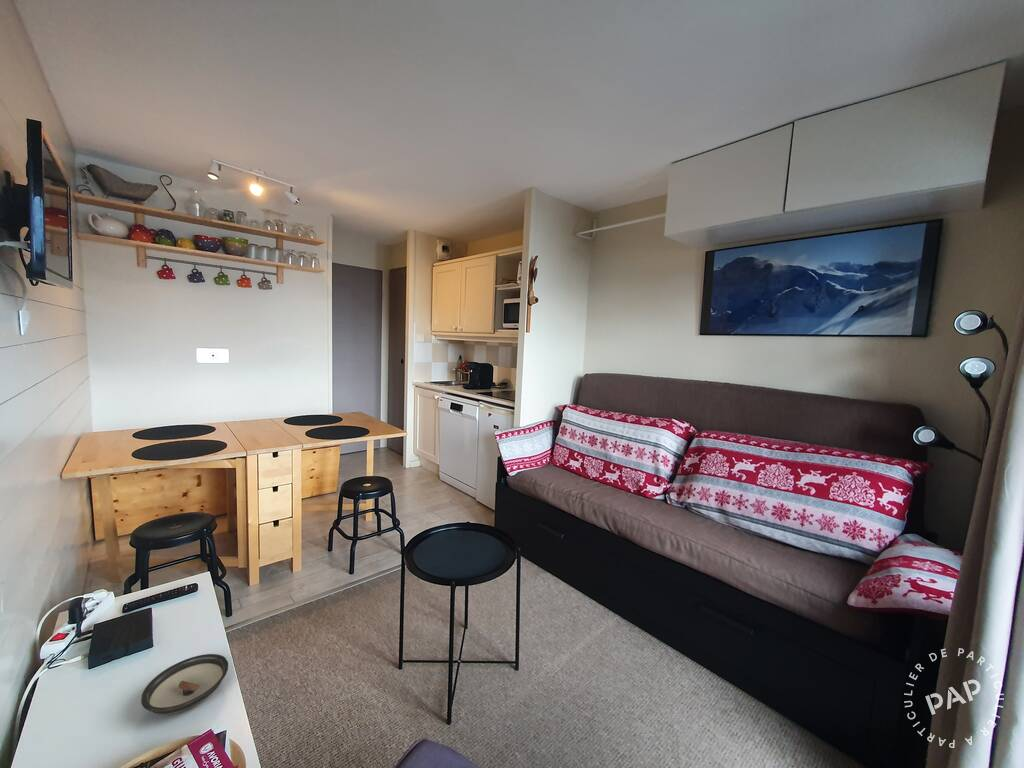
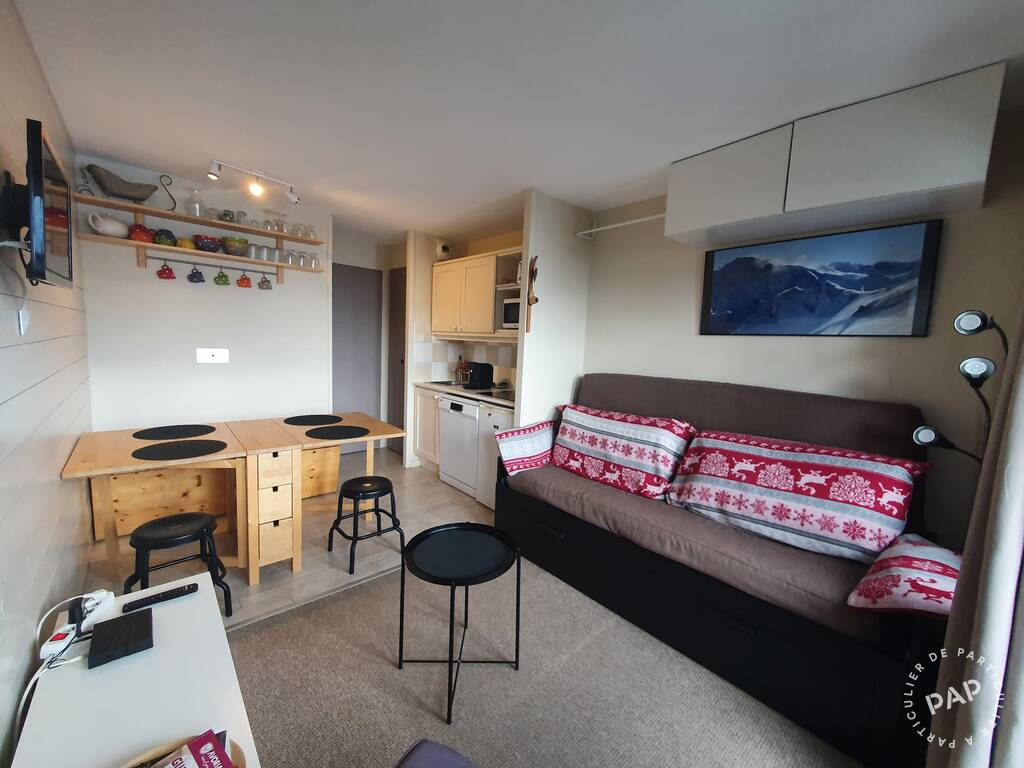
- saucer [140,653,229,716]
